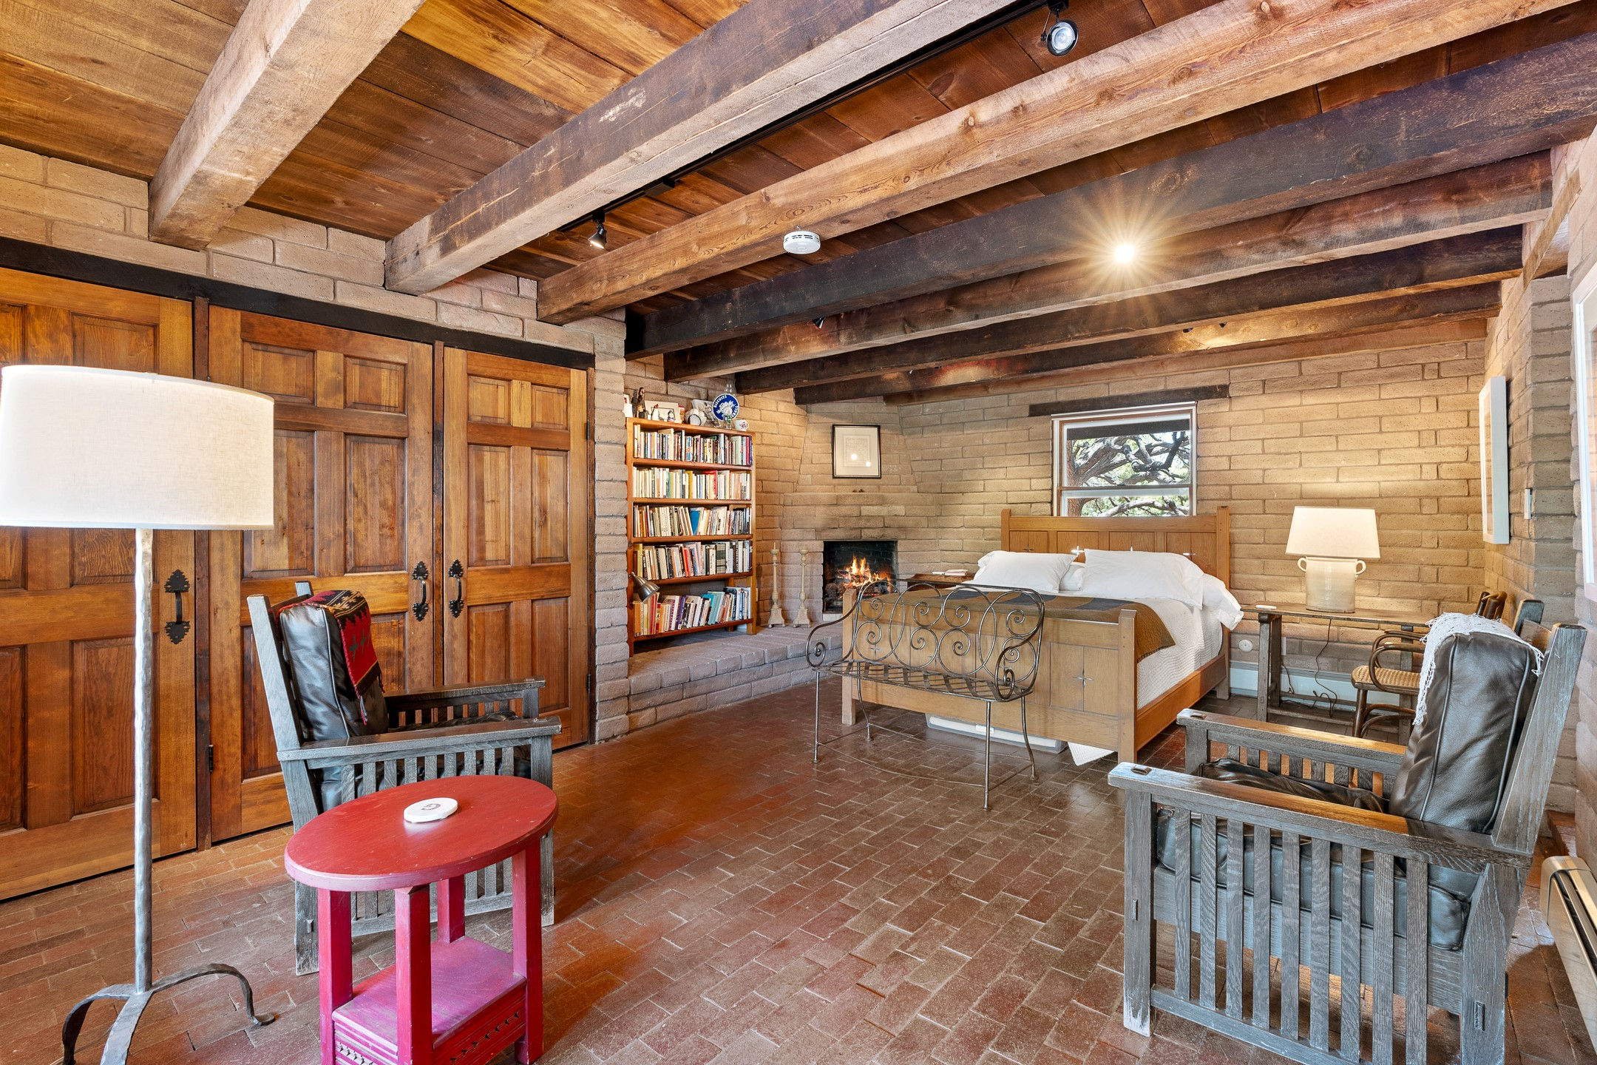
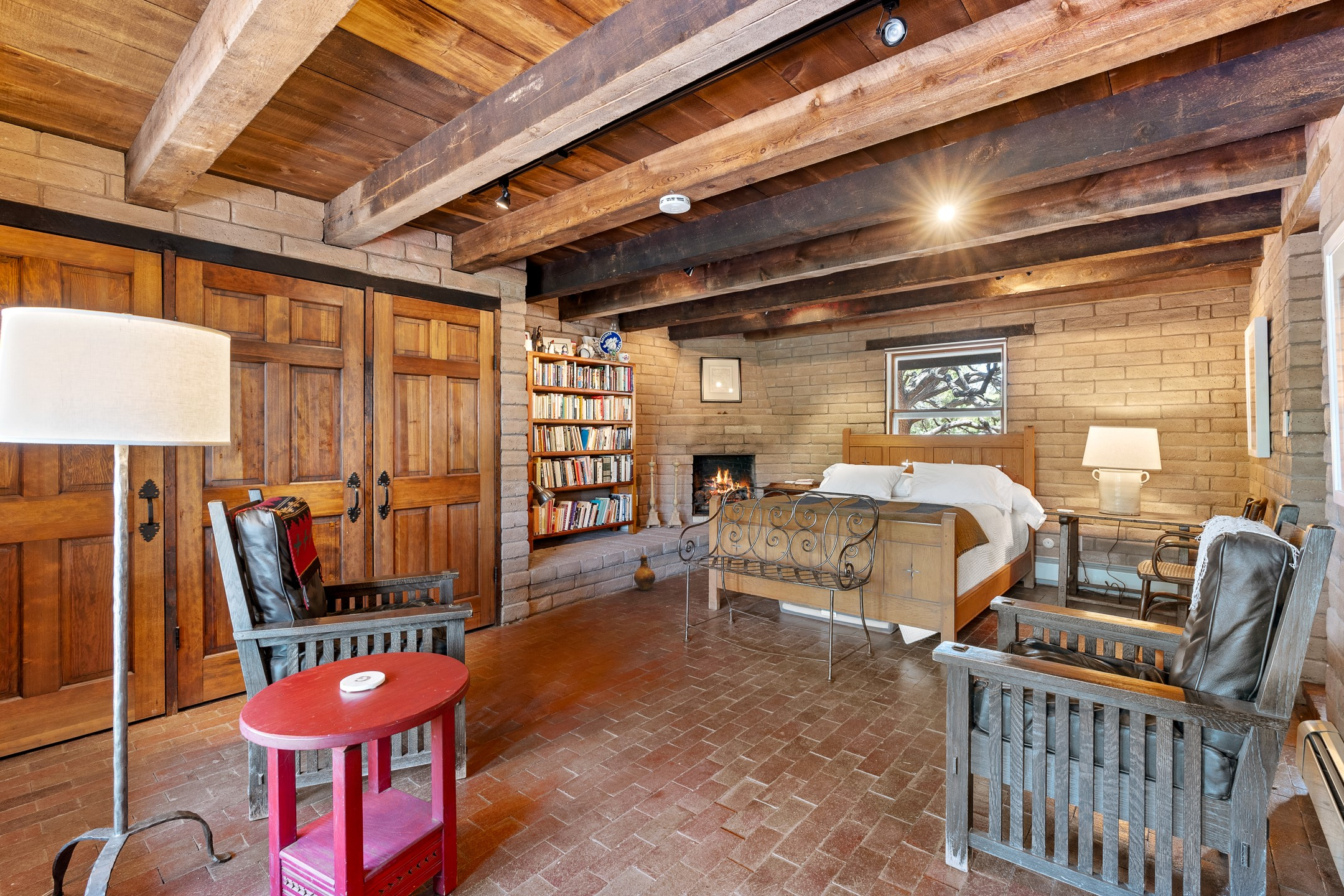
+ ceramic jug [633,554,656,591]
